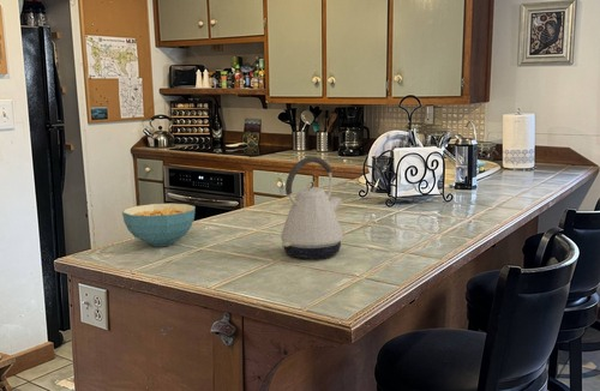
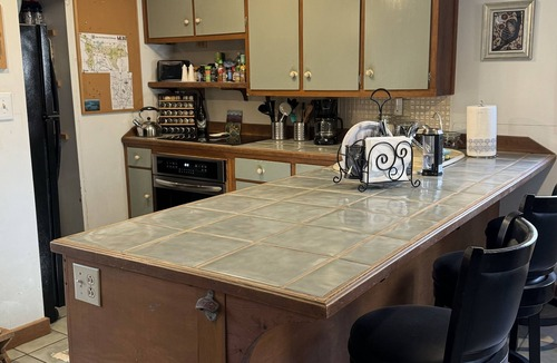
- kettle [280,156,344,260]
- cereal bowl [121,203,197,247]
